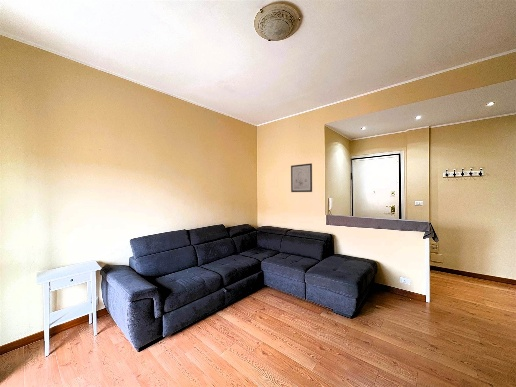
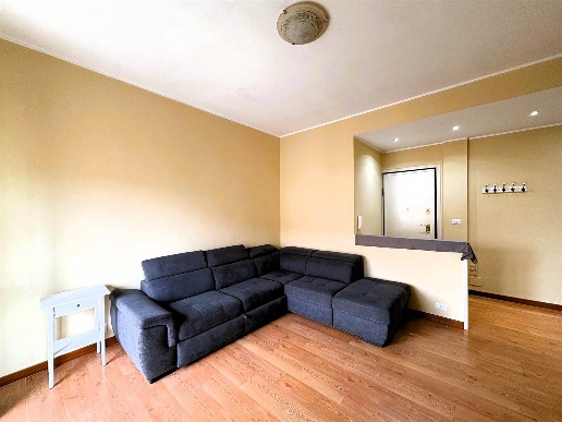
- wall art [290,162,313,193]
